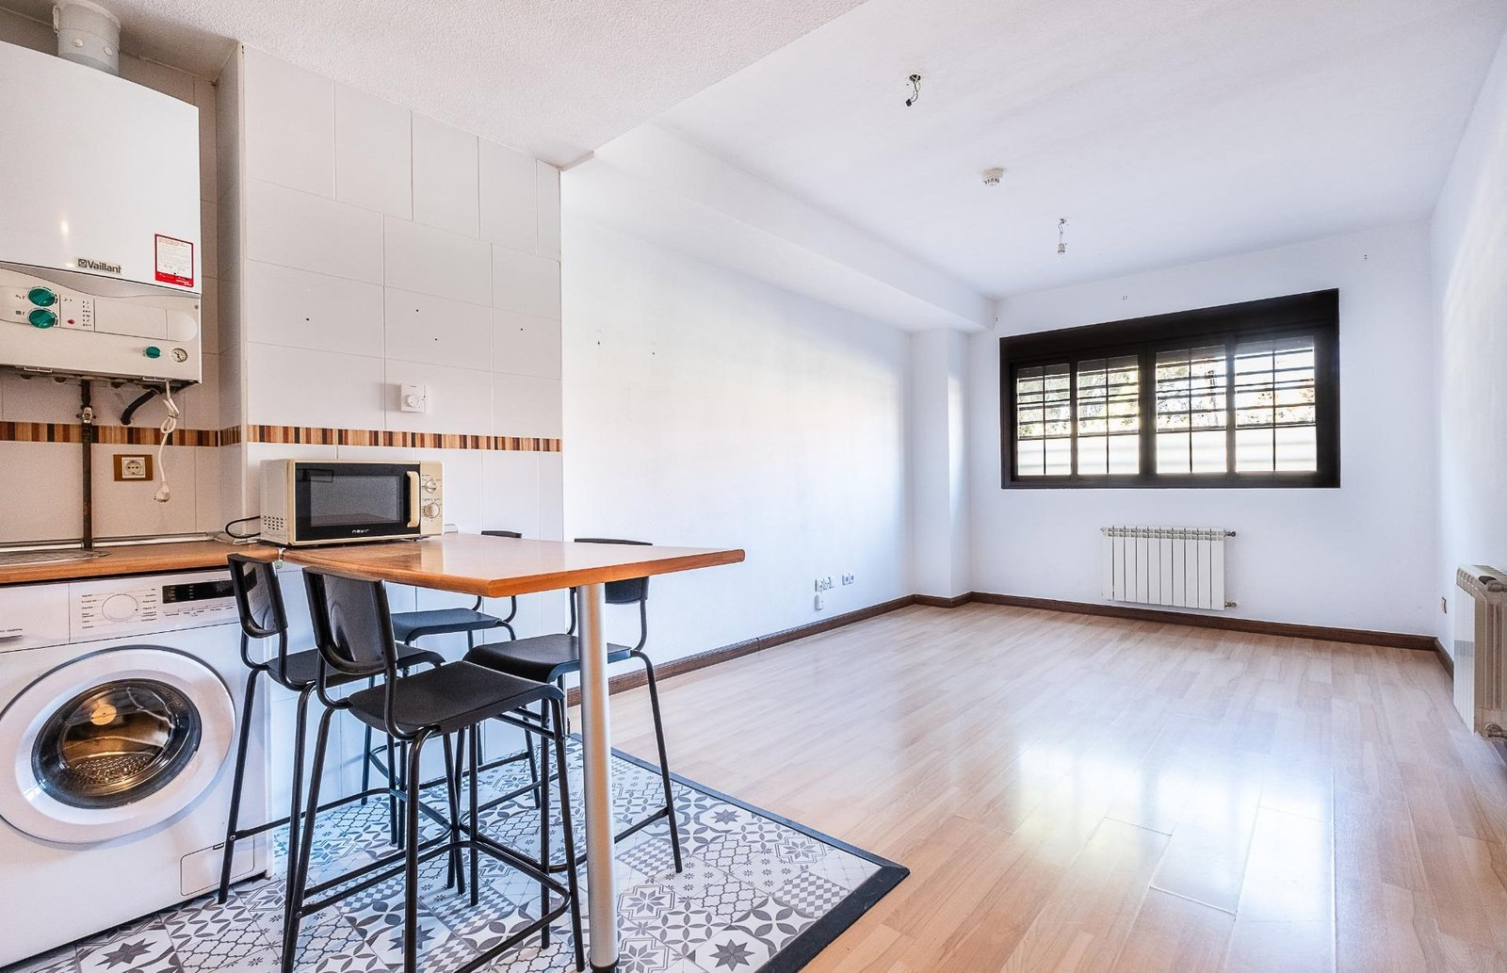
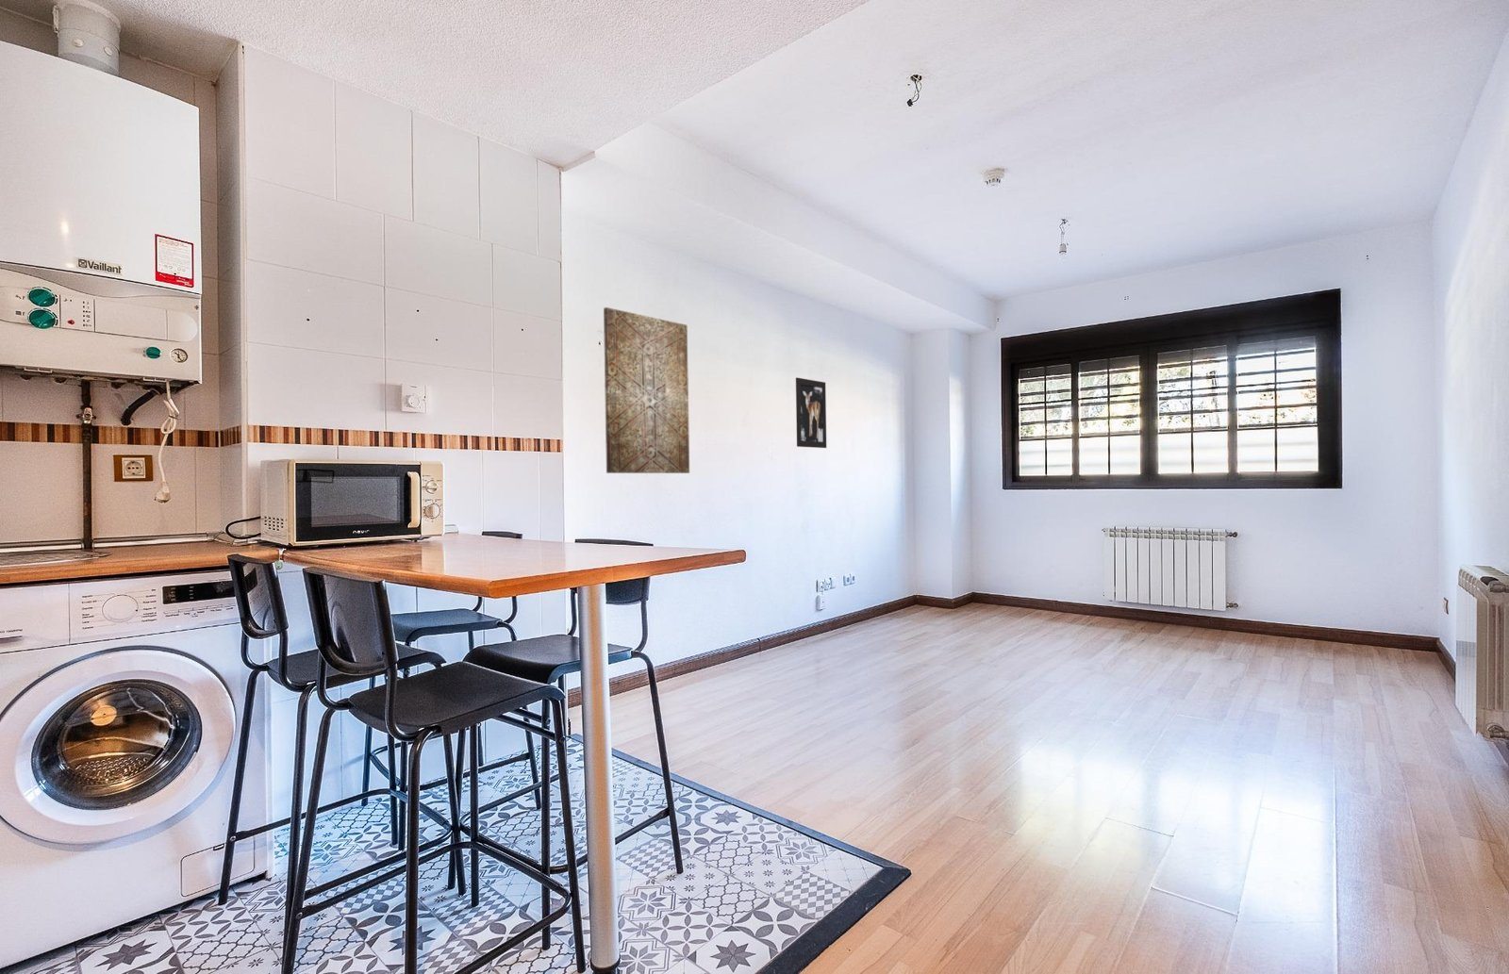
+ wall art [795,377,827,449]
+ wall art [603,307,691,474]
